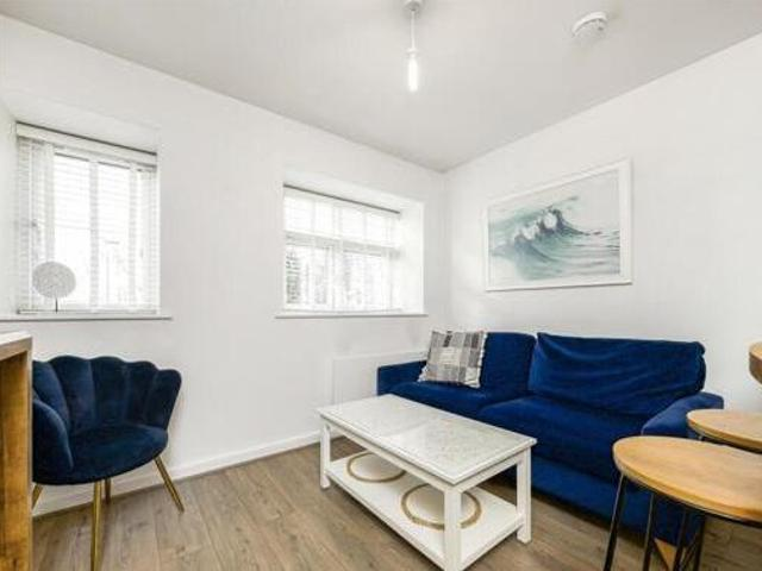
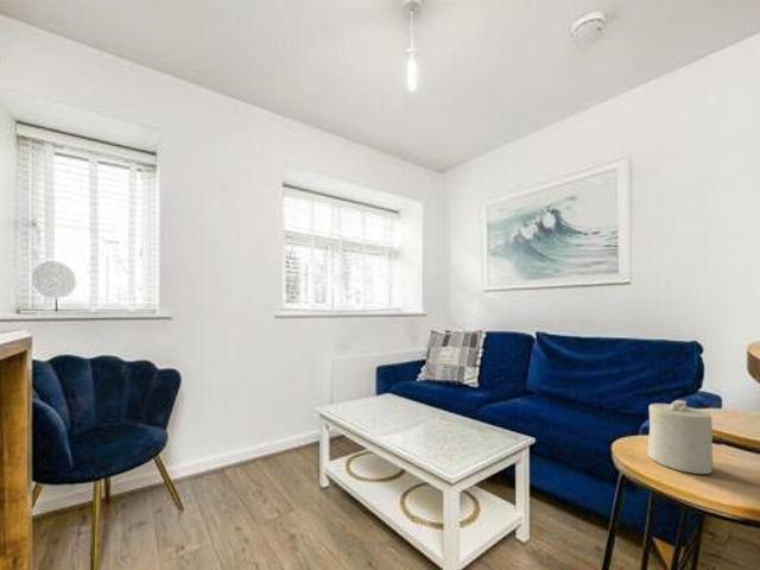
+ candle [646,399,714,475]
